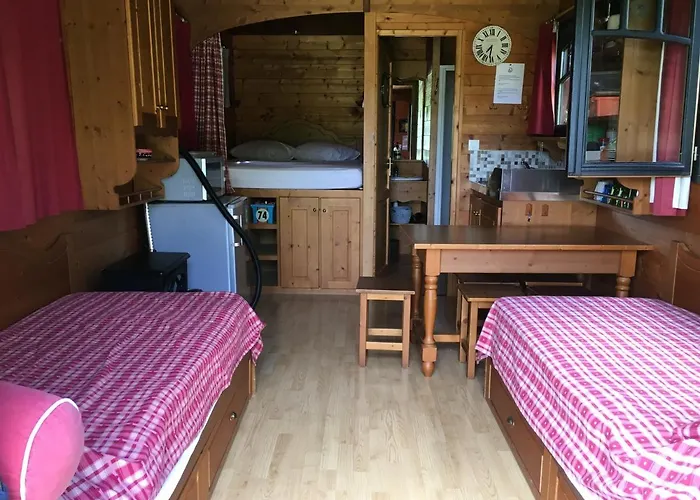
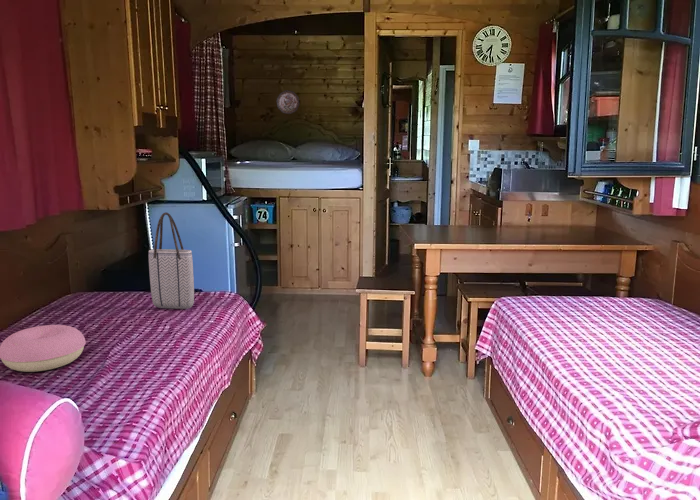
+ cushion [0,324,87,373]
+ tote bag [148,212,195,310]
+ decorative plate [276,89,300,115]
